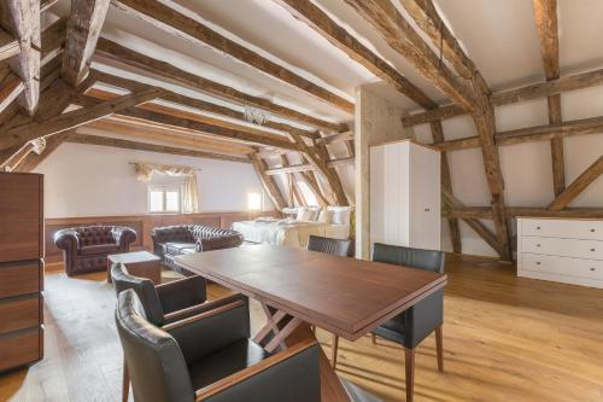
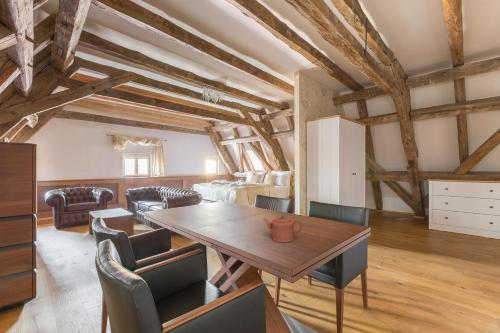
+ teapot [263,213,302,243]
